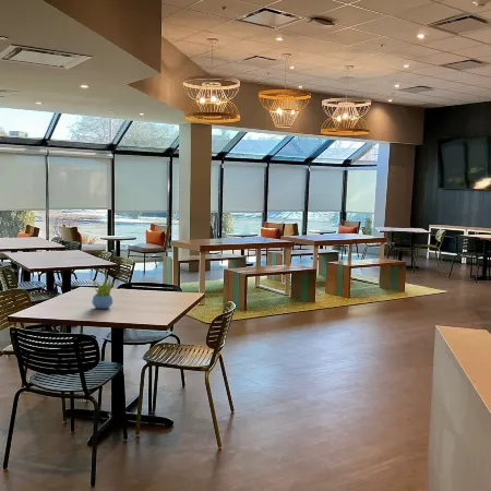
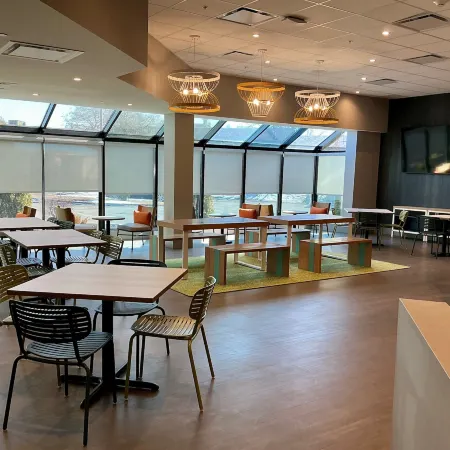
- succulent plant [91,276,116,310]
